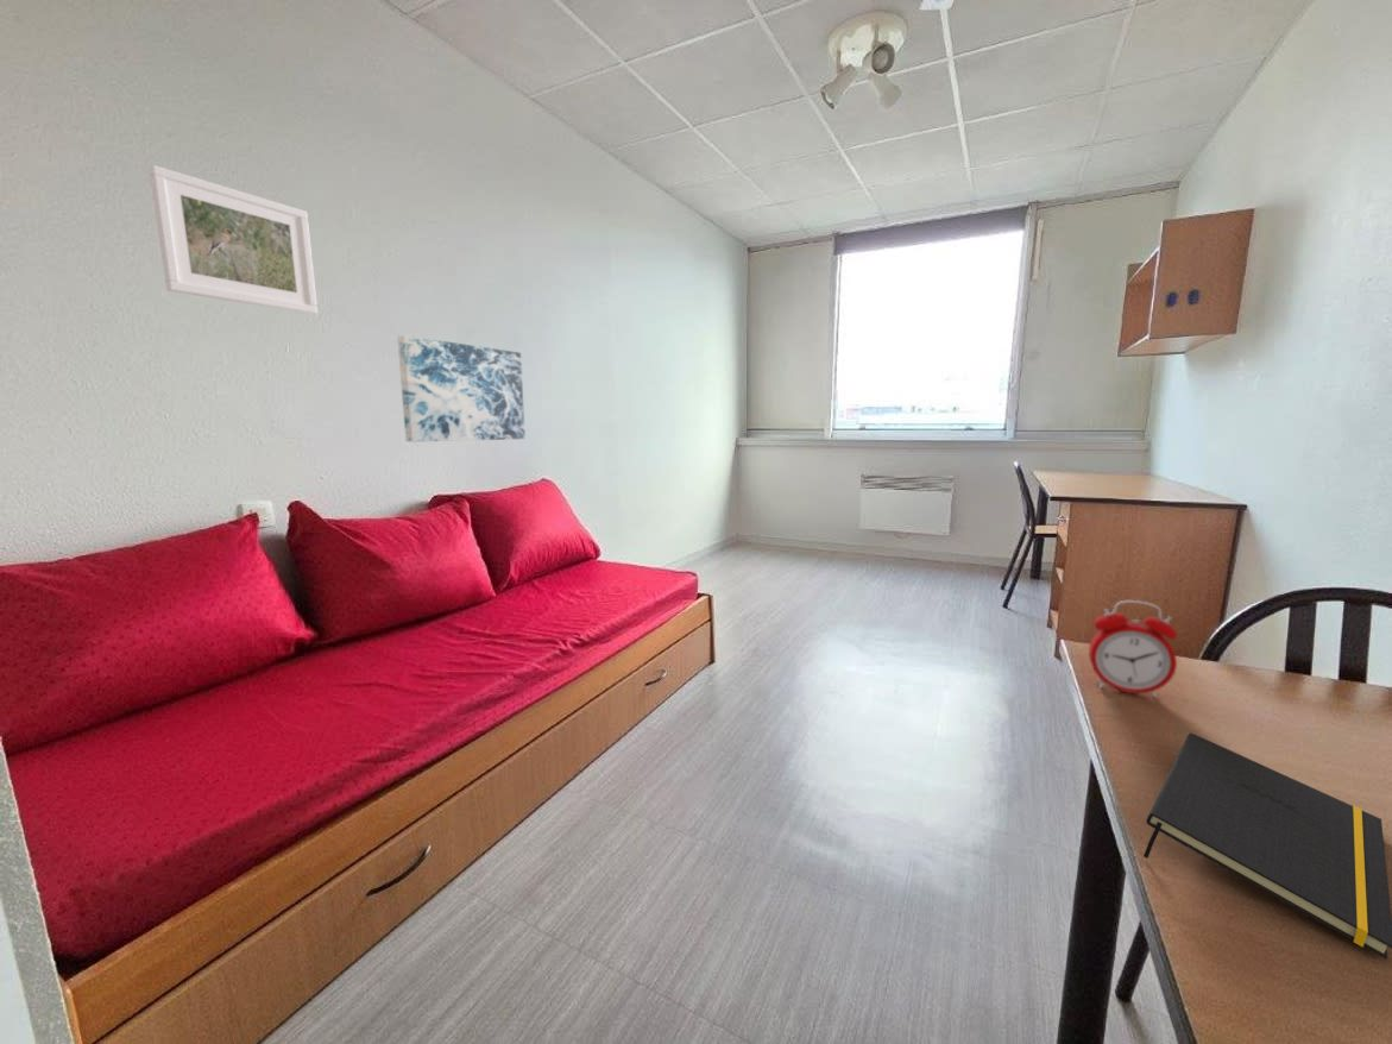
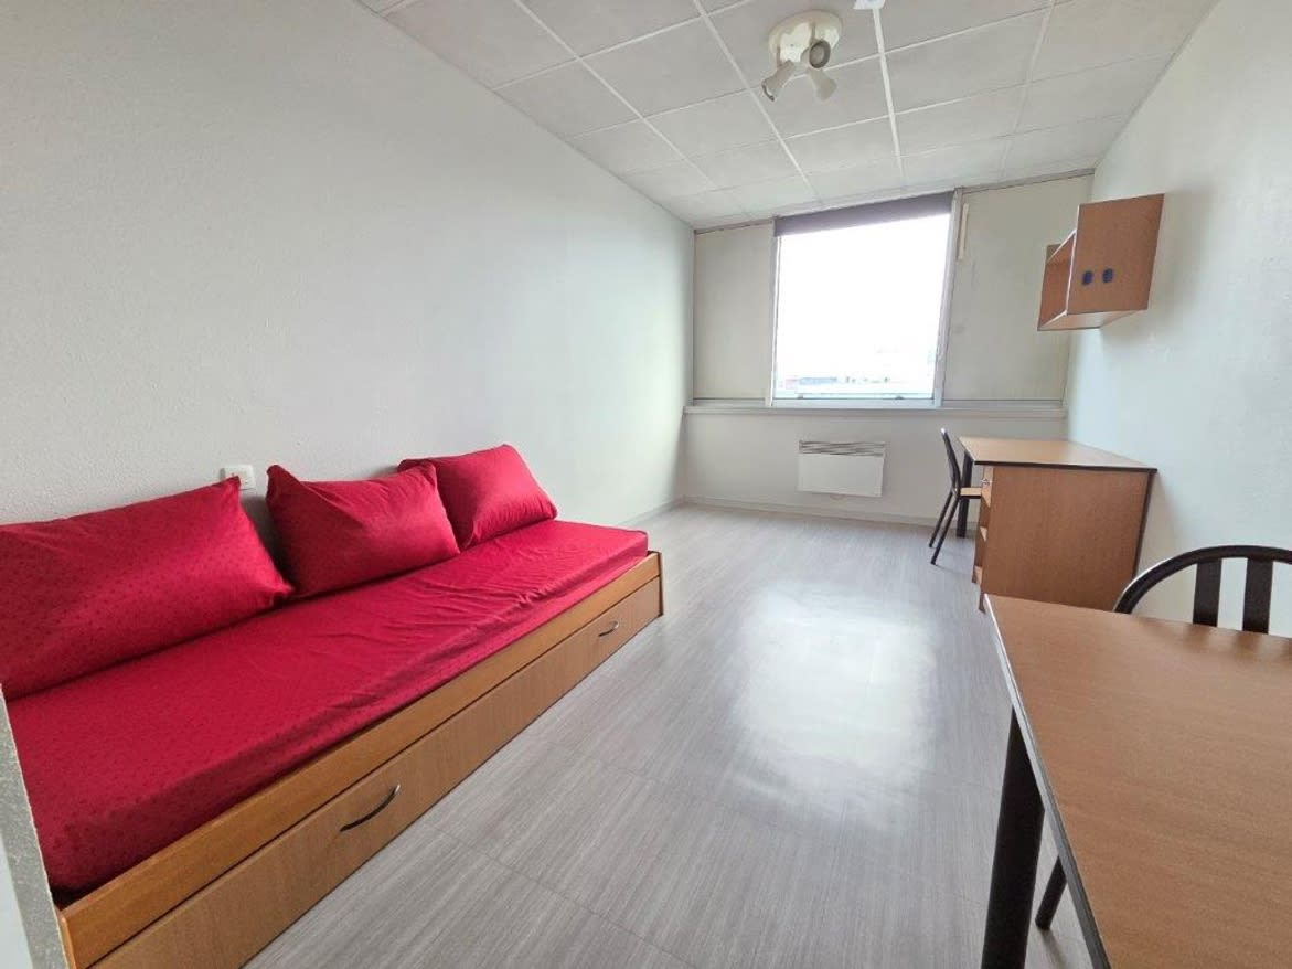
- alarm clock [1088,599,1178,699]
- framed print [147,164,319,315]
- notepad [1142,731,1392,961]
- wall art [396,334,527,444]
